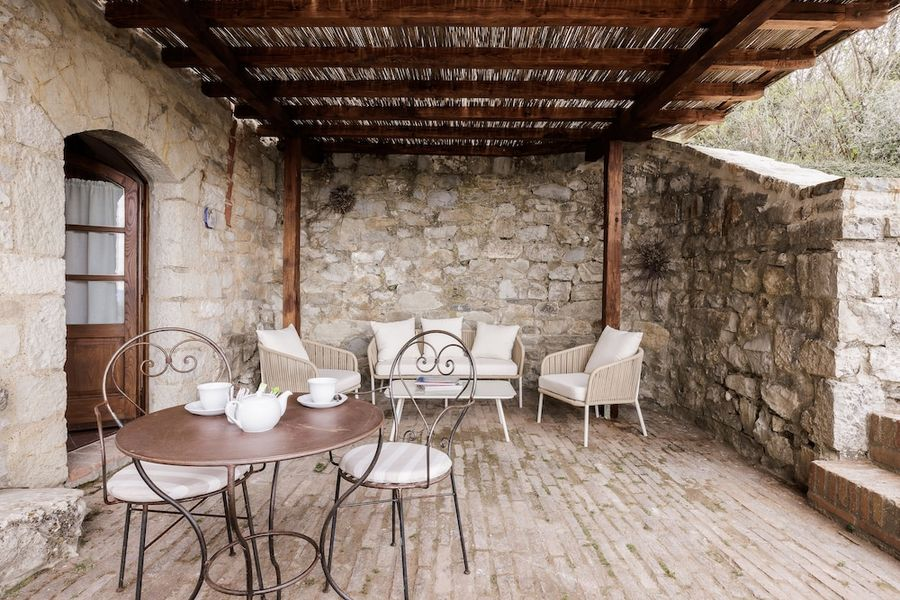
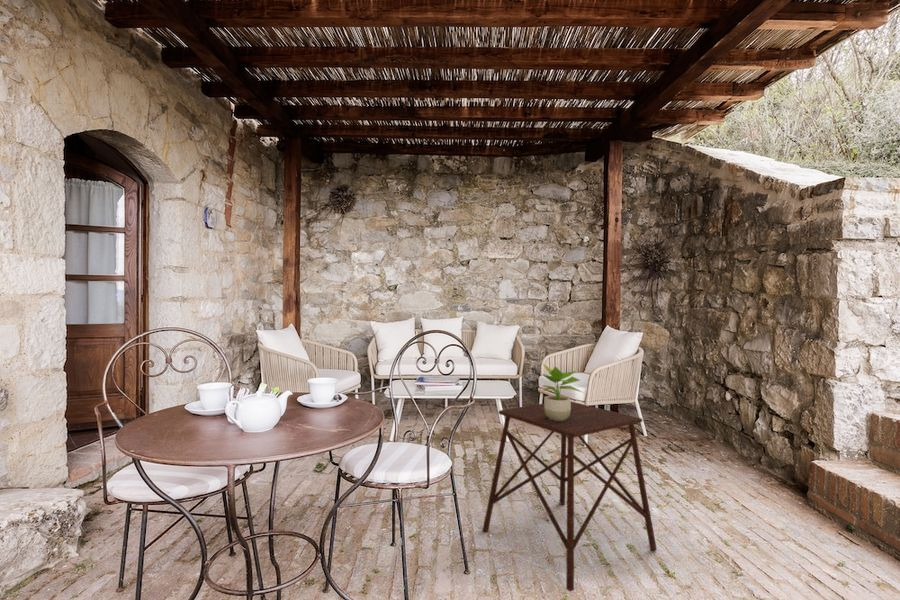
+ side table [482,400,658,593]
+ potted plant [540,362,585,421]
